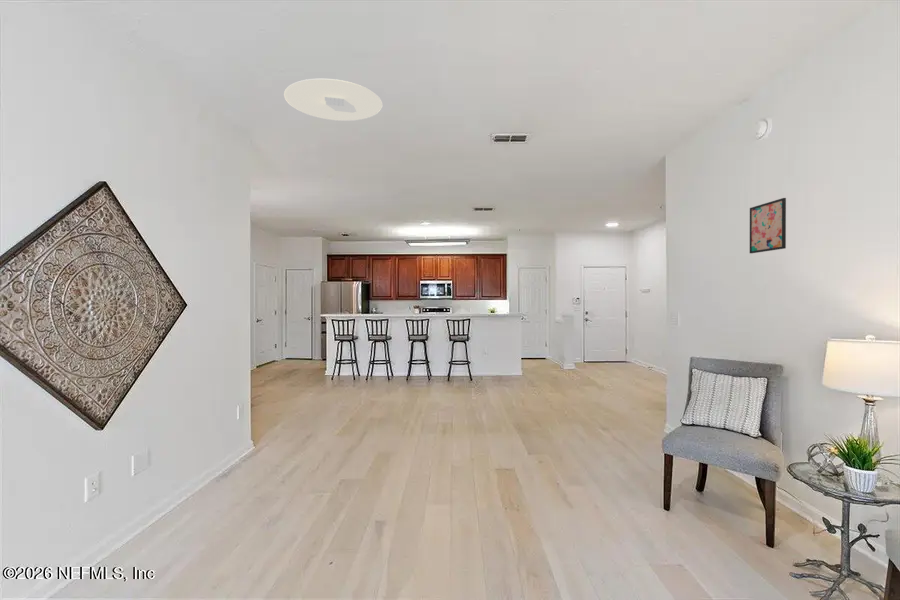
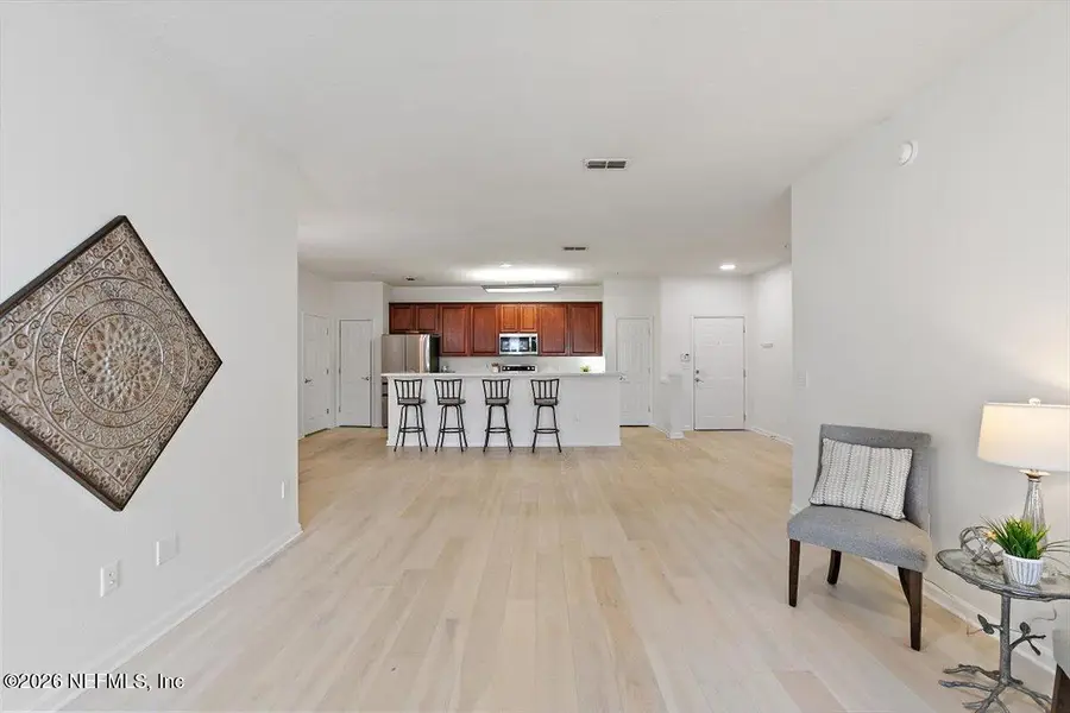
- wall art [749,197,787,254]
- ceiling light [283,78,383,122]
